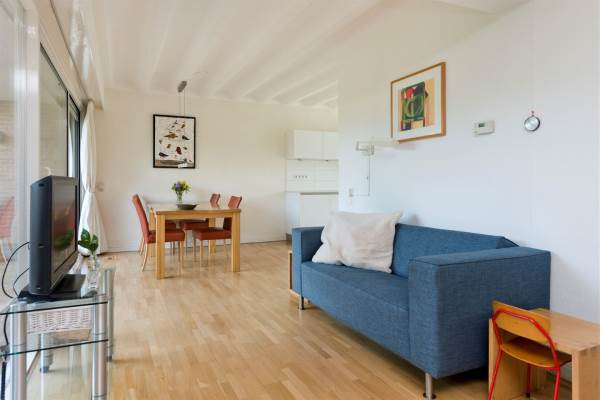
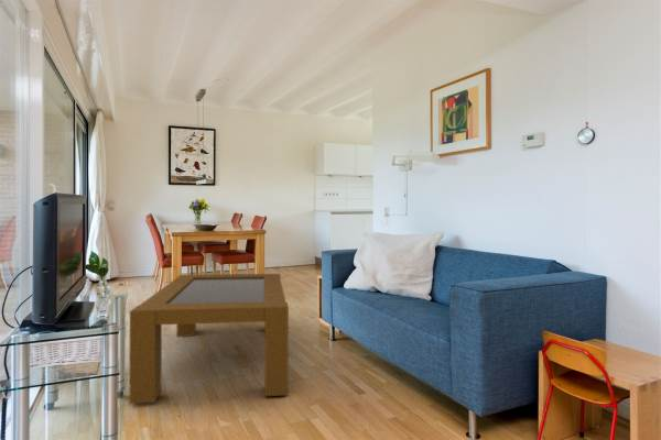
+ coffee table [129,273,290,405]
